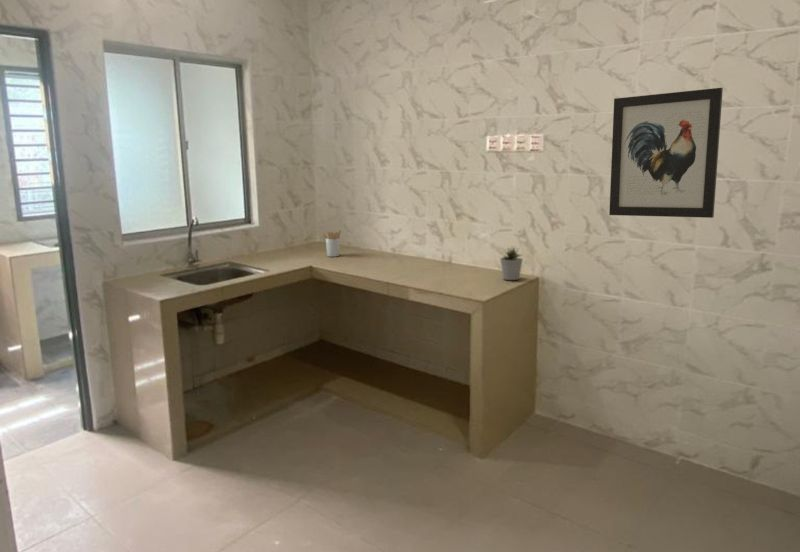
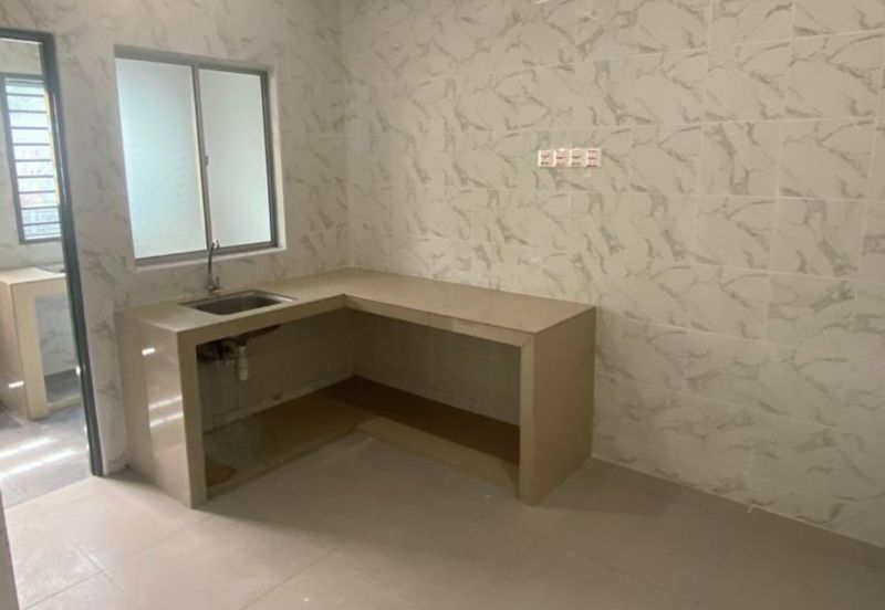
- potted plant [499,246,524,281]
- wall art [608,87,724,219]
- utensil holder [322,229,342,258]
